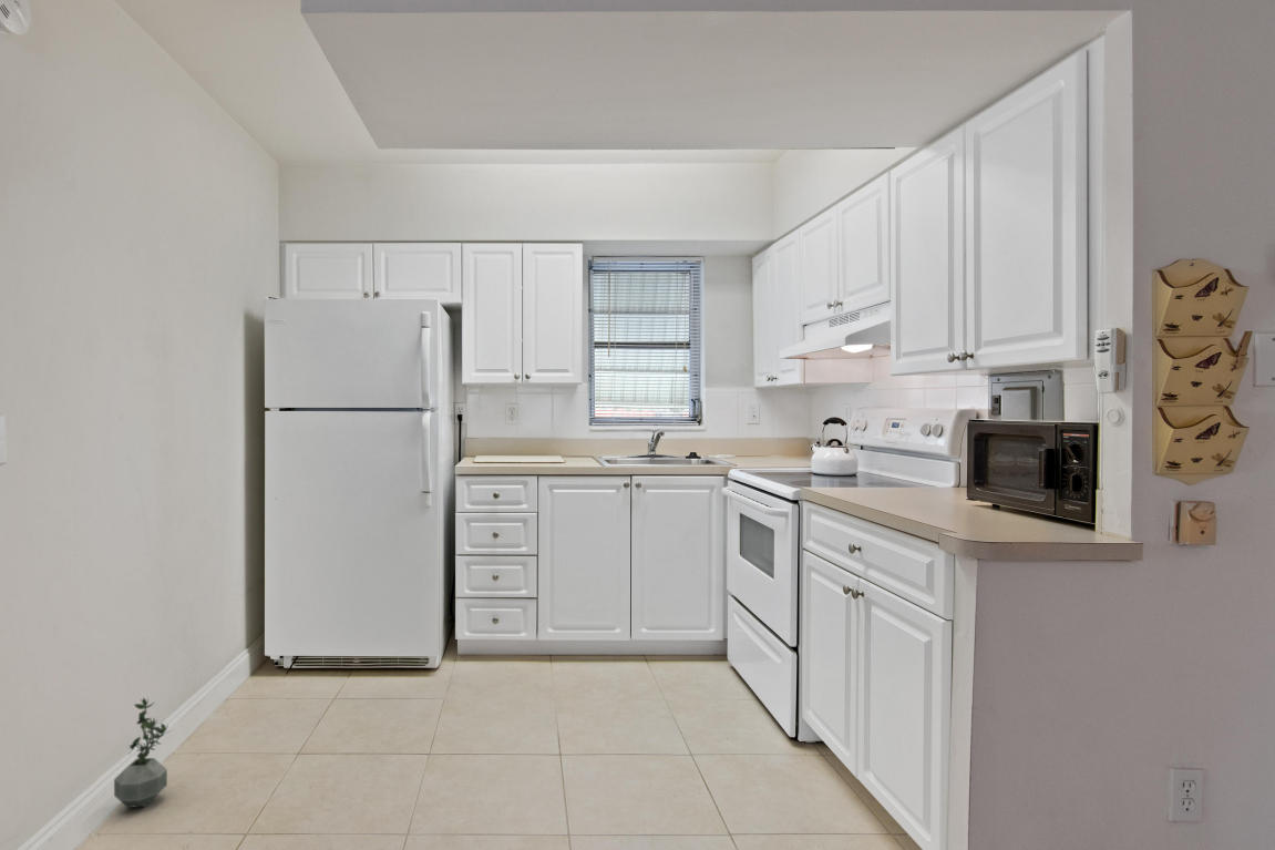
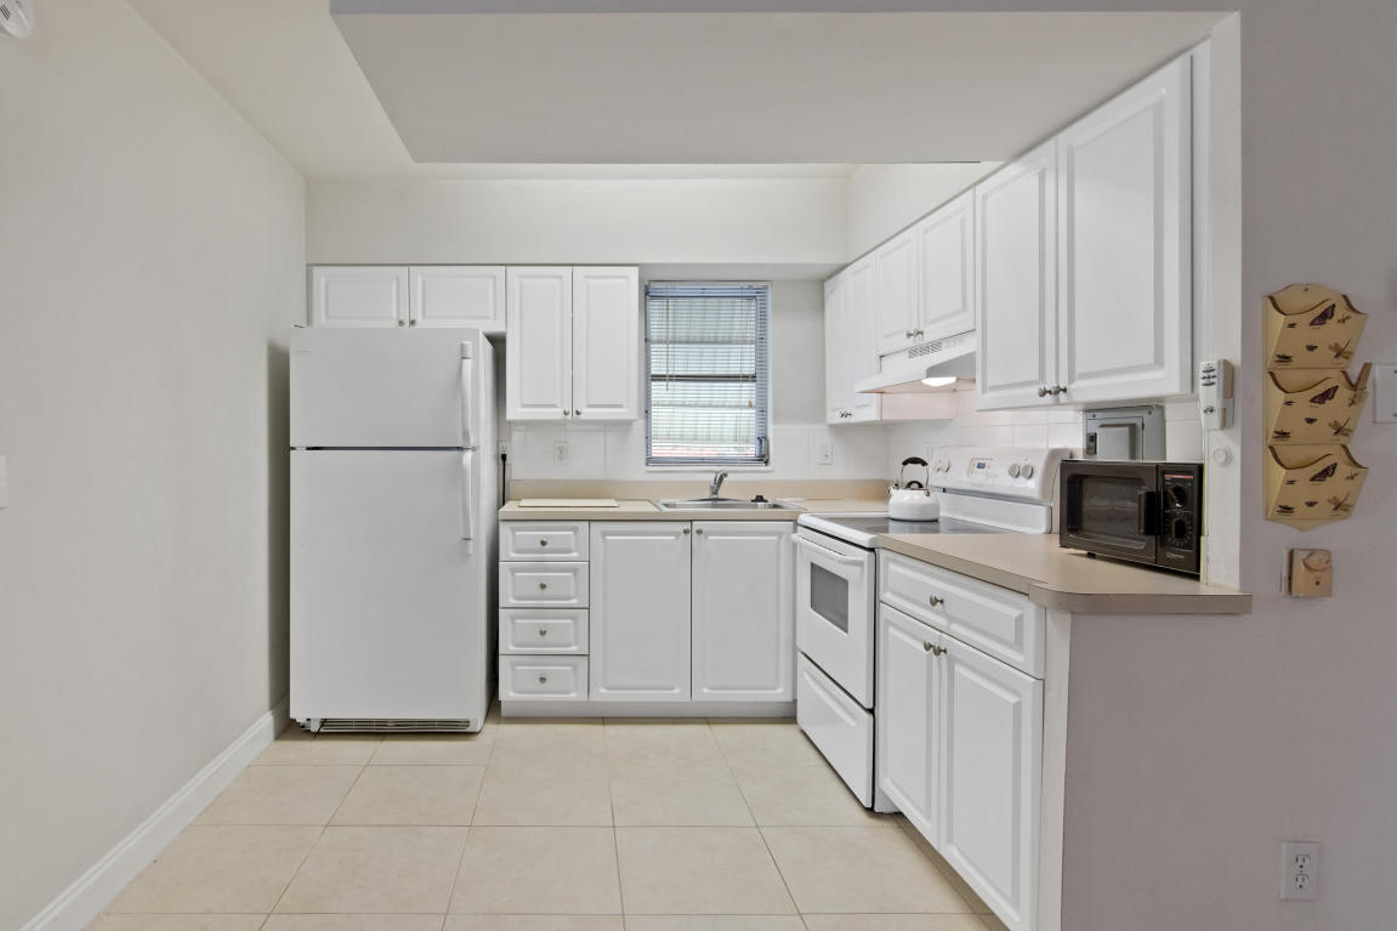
- potted plant [113,697,174,809]
